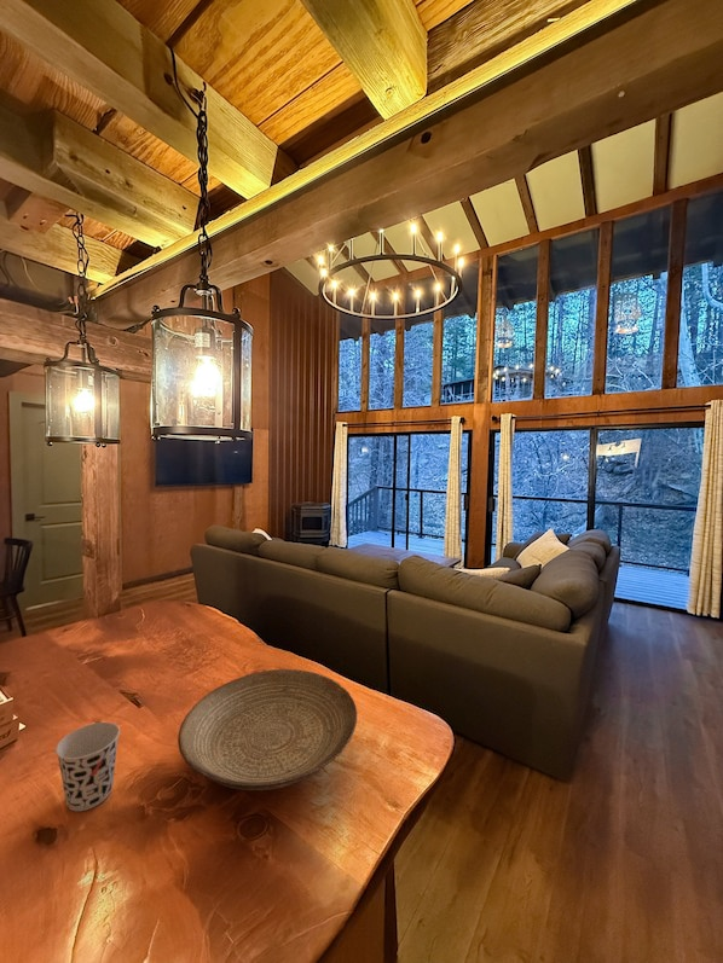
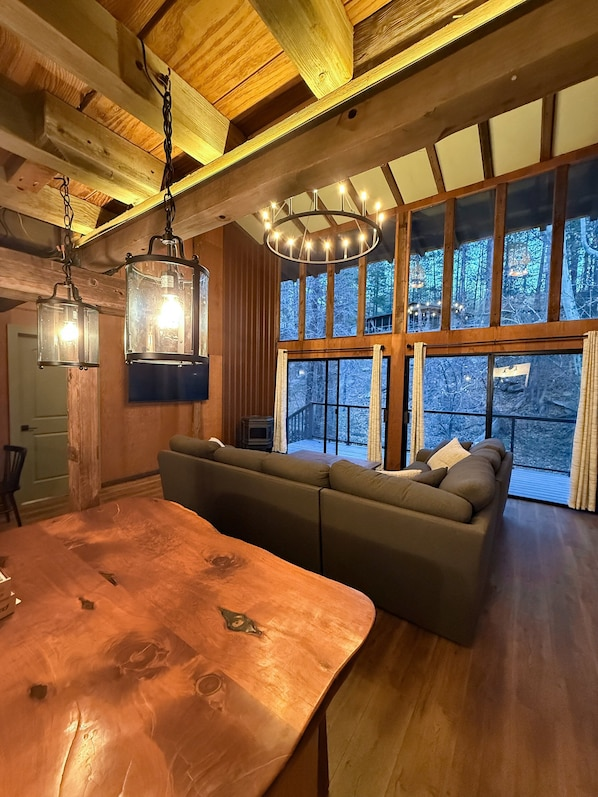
- decorative bowl [177,668,358,791]
- cup [54,721,121,813]
